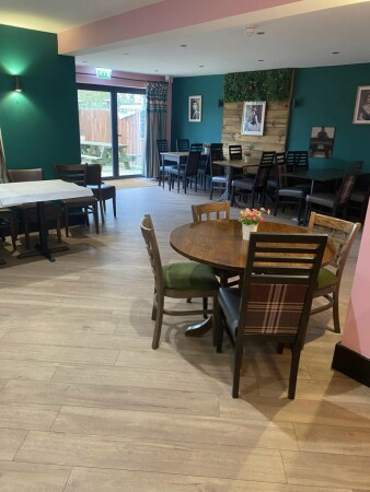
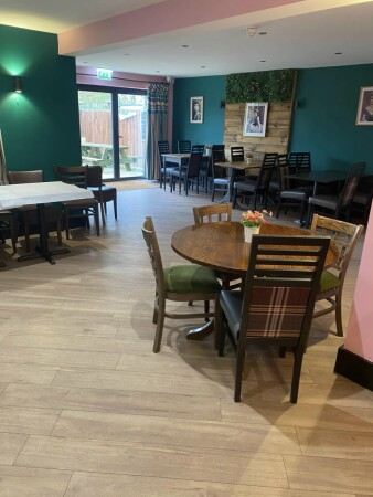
- wall art [308,126,337,160]
